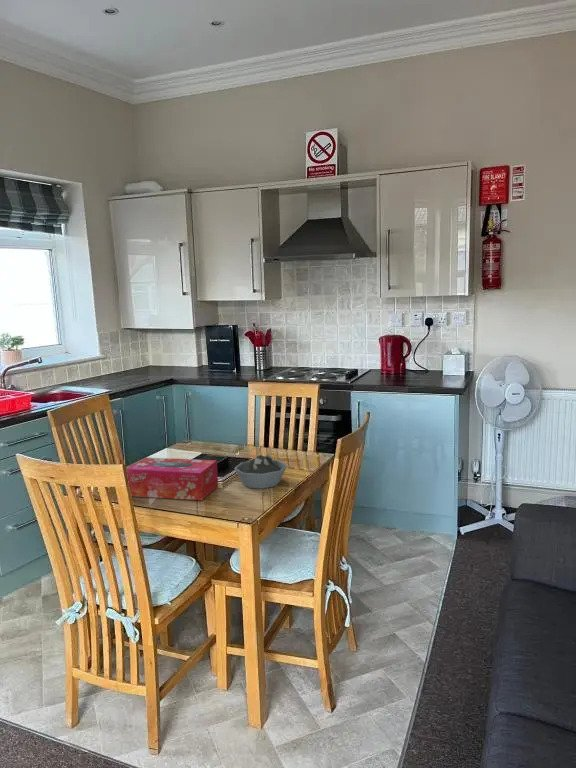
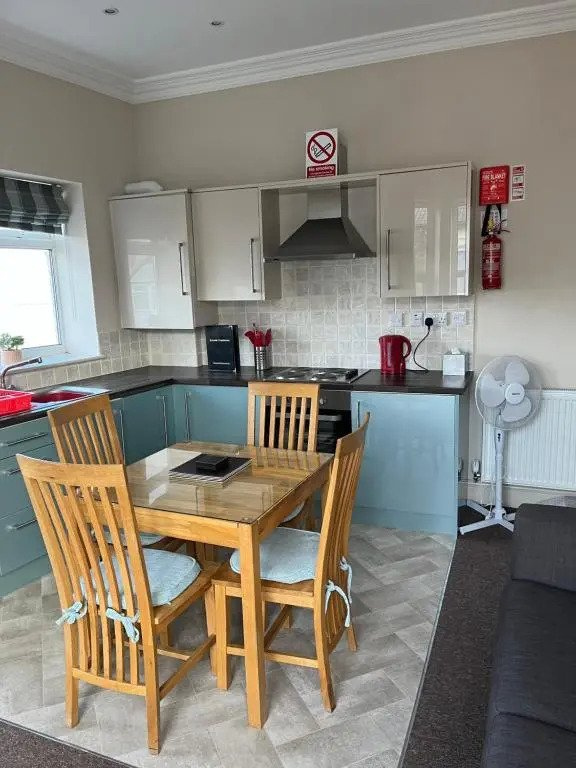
- tissue box [125,457,219,501]
- bowl [233,453,288,490]
